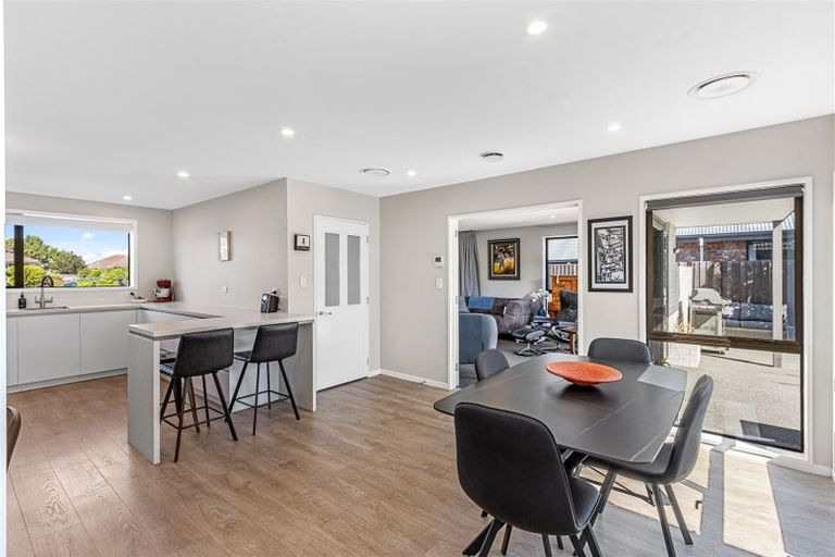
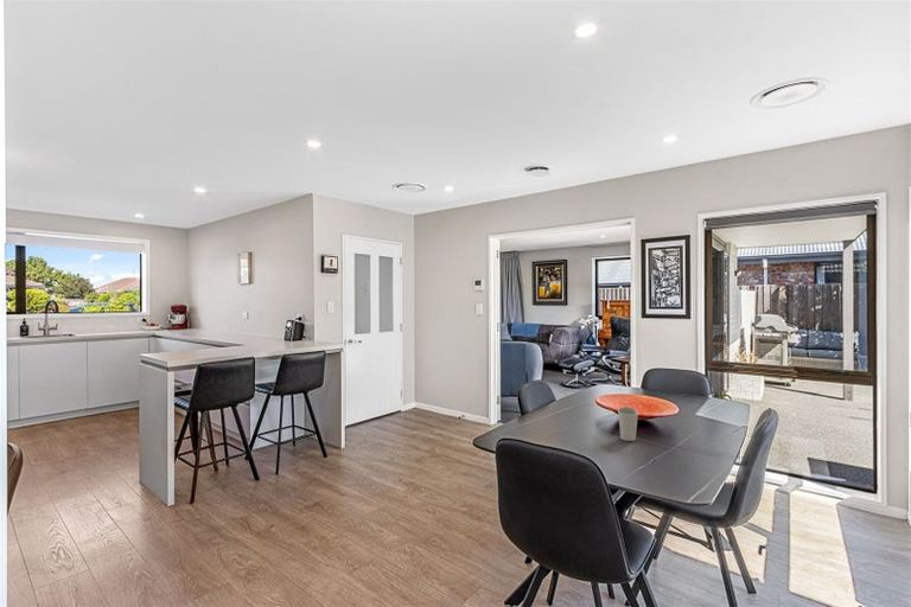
+ cup [617,405,639,442]
